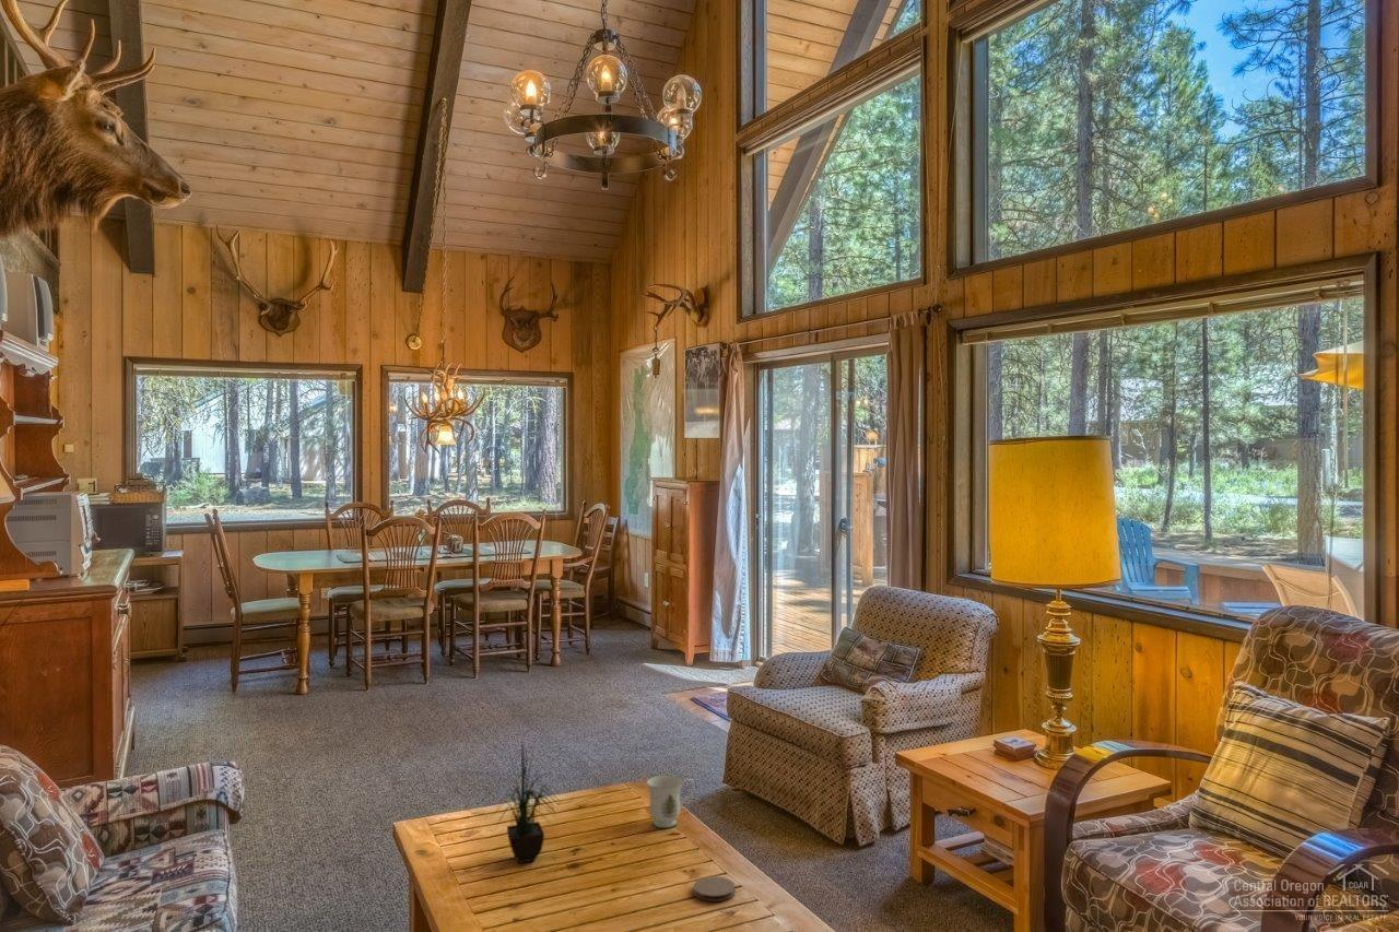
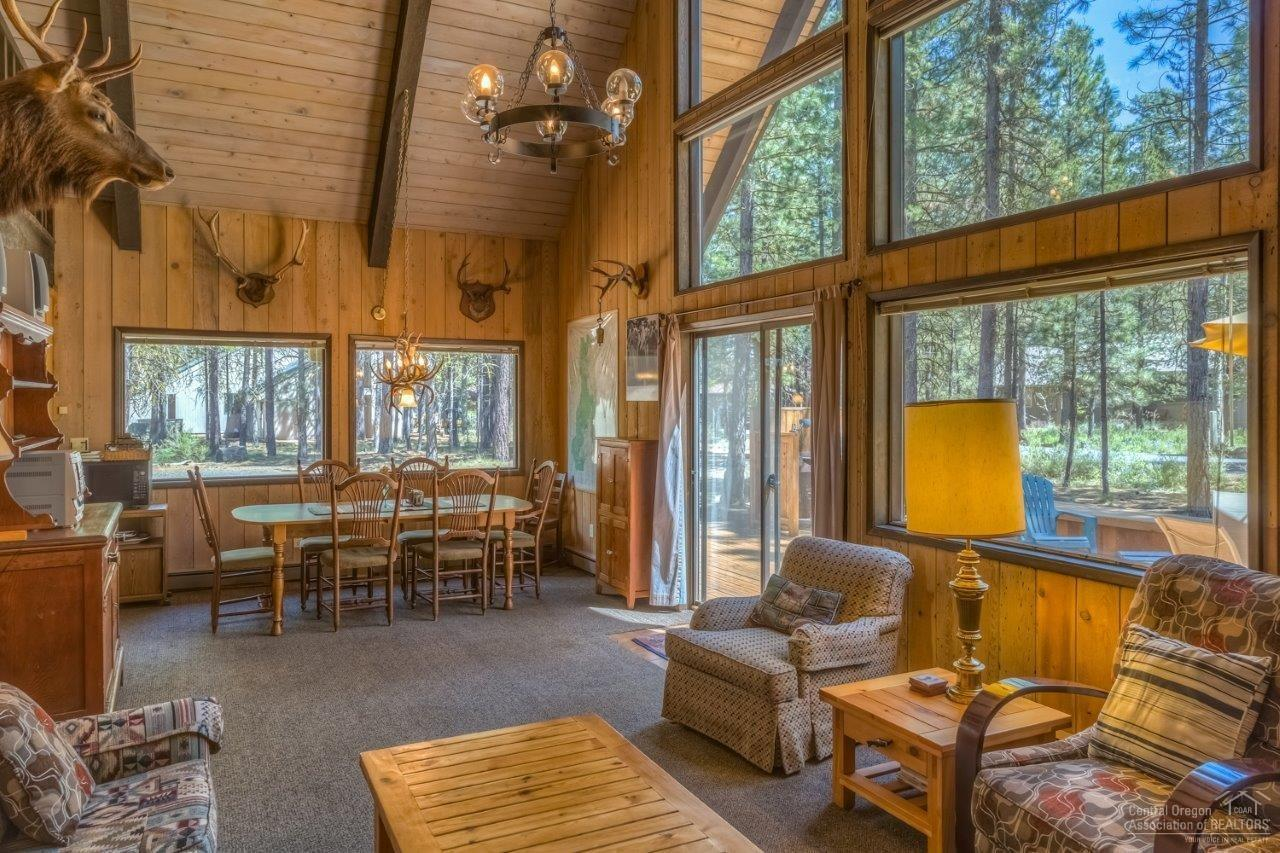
- coaster [692,875,737,902]
- mug [646,775,696,829]
- potted plant [491,738,561,864]
